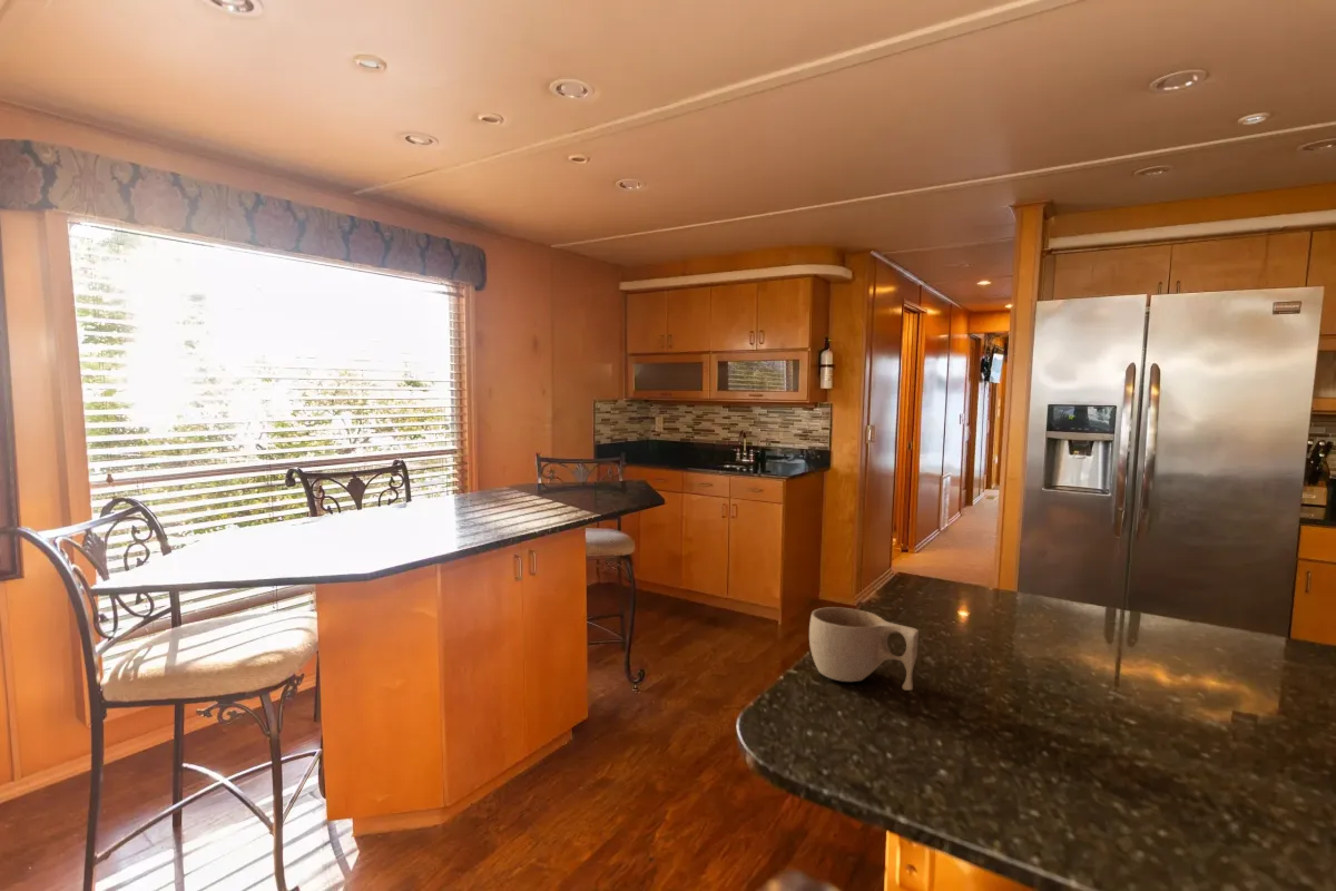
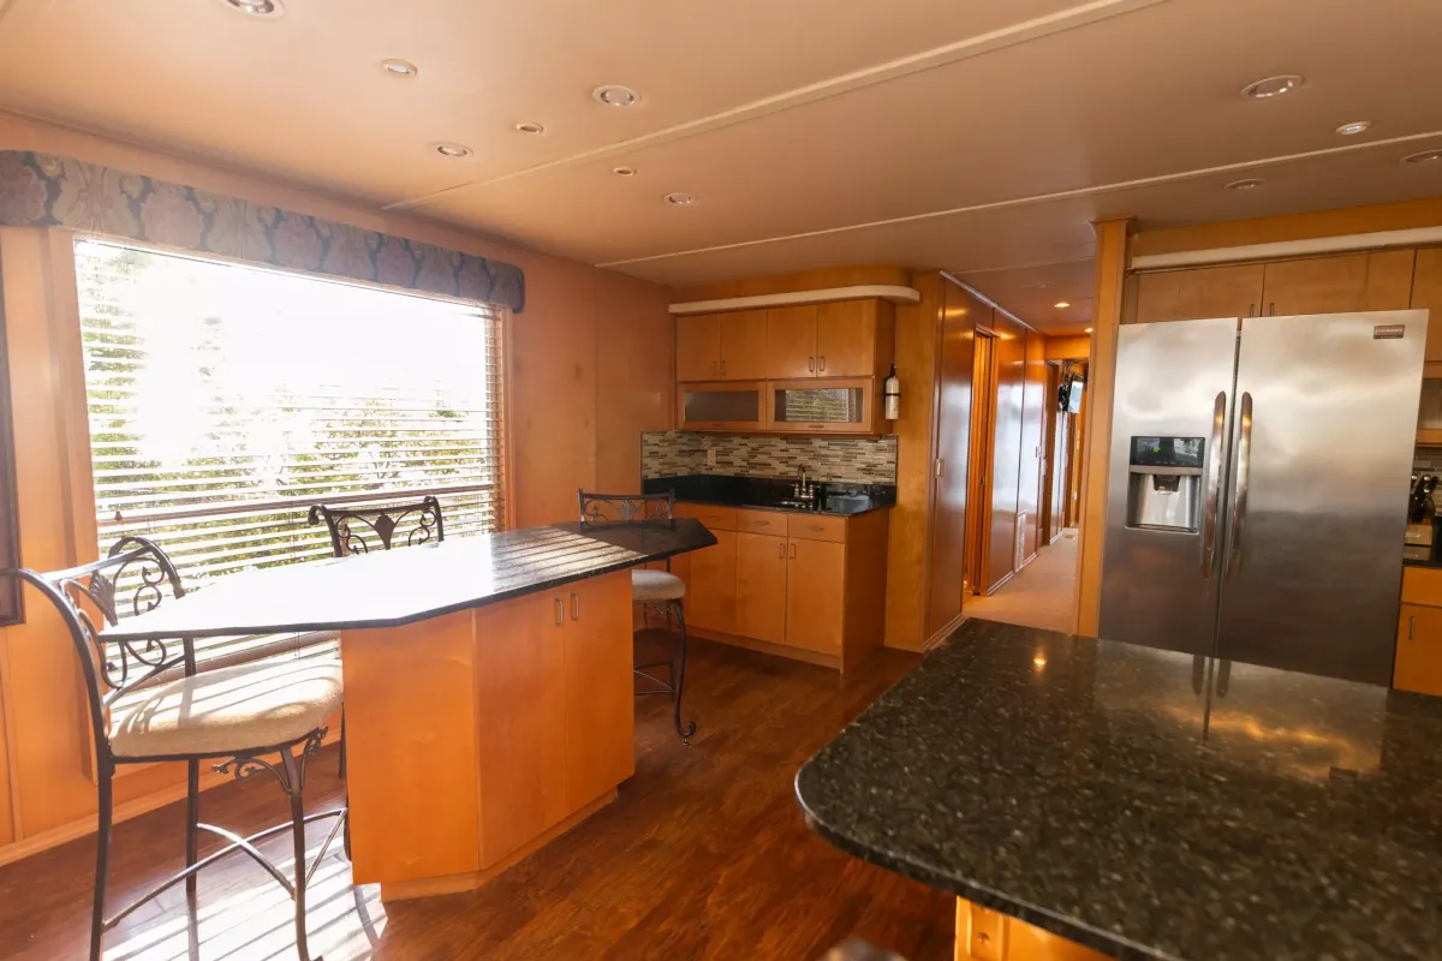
- cup [808,606,920,692]
